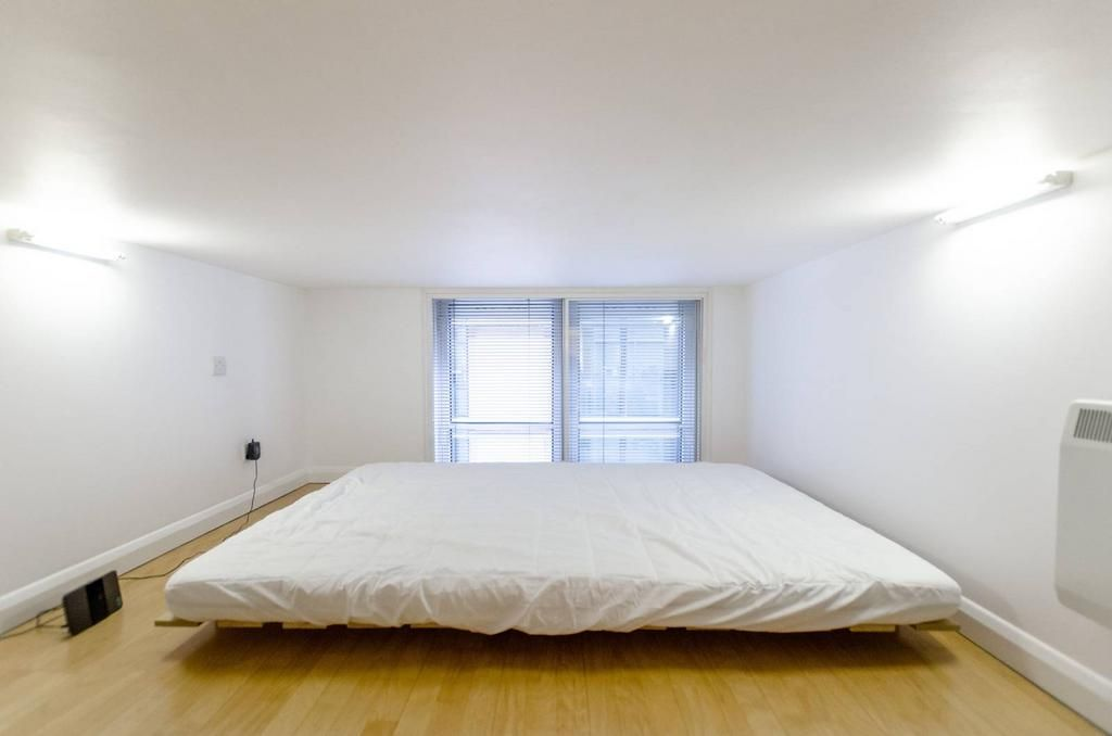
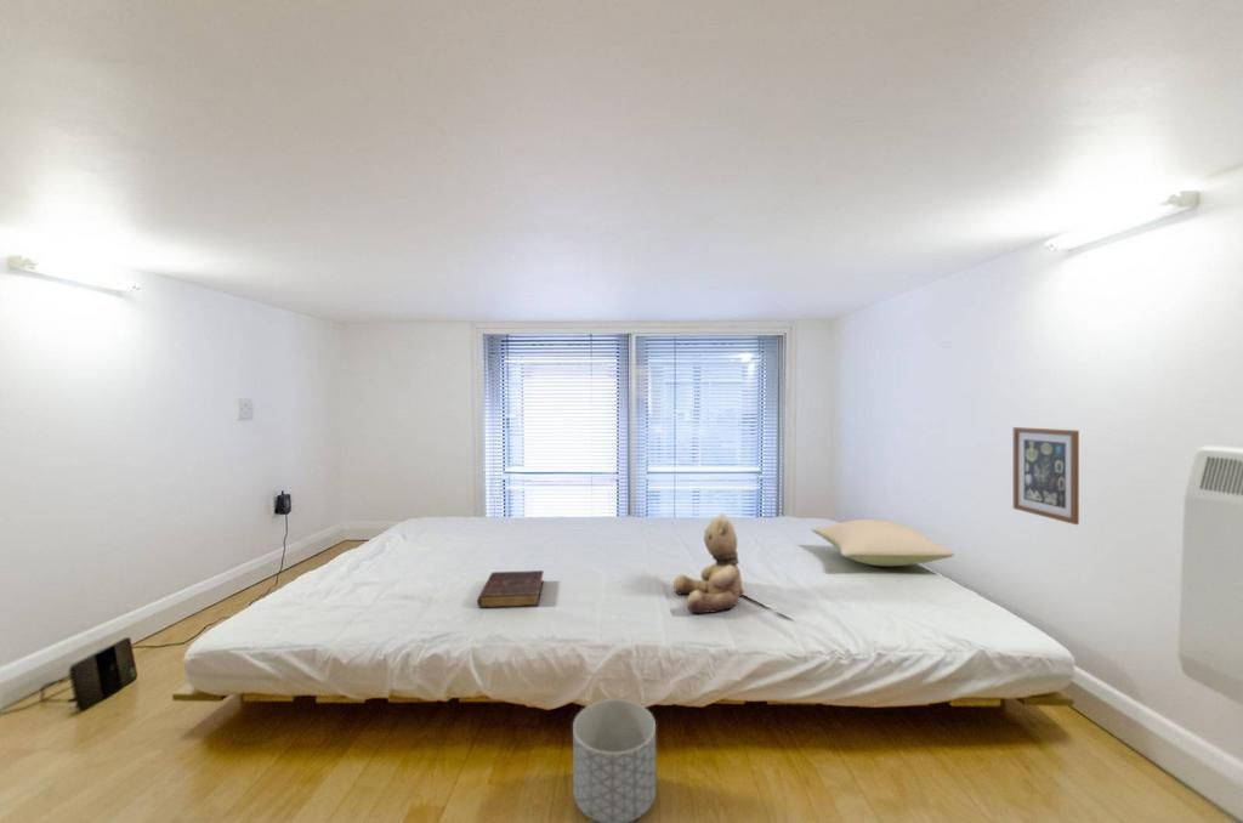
+ teddy bear [672,512,745,615]
+ wall art [1012,426,1080,526]
+ book [476,569,545,609]
+ pillow [810,518,955,567]
+ planter [572,698,657,823]
